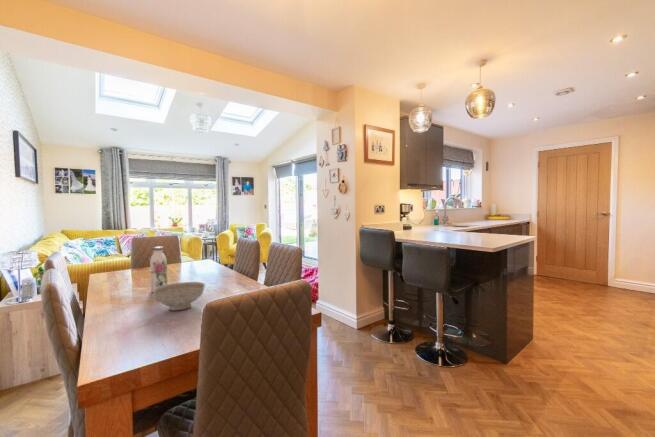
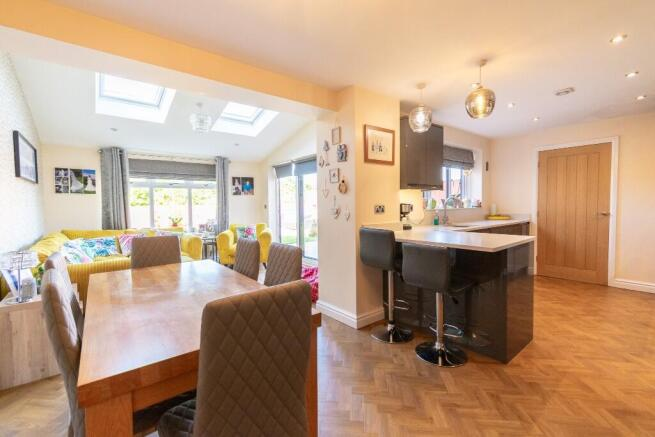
- decorative bowl [152,281,206,311]
- water bottle [149,246,169,293]
